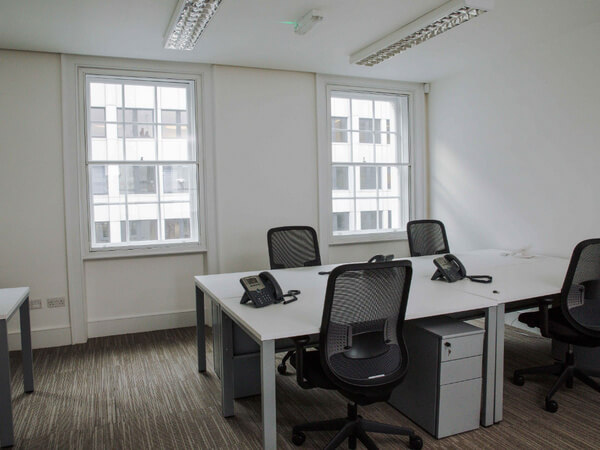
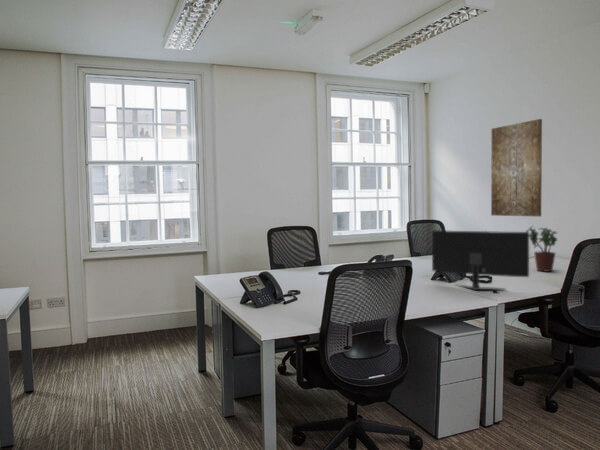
+ potted plant [525,225,558,273]
+ wall art [490,118,543,217]
+ monitor [431,229,530,291]
